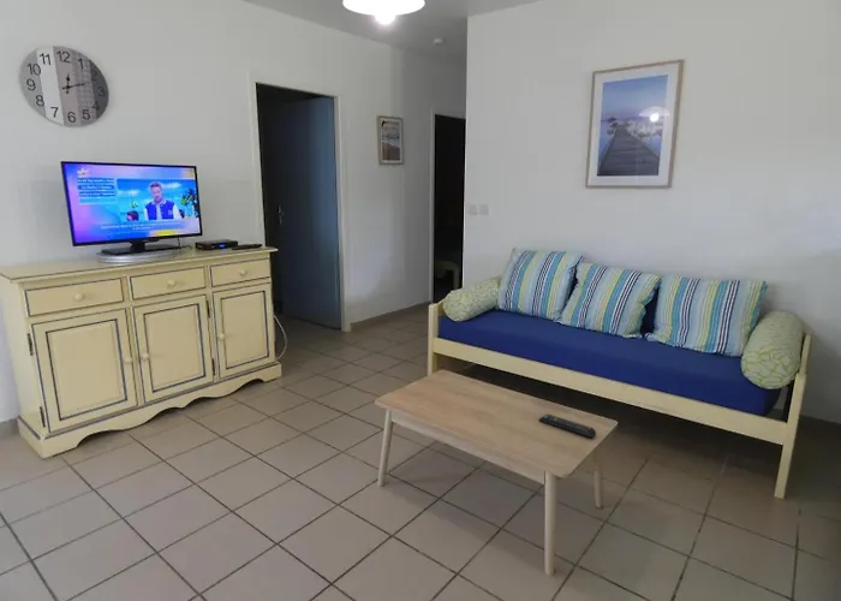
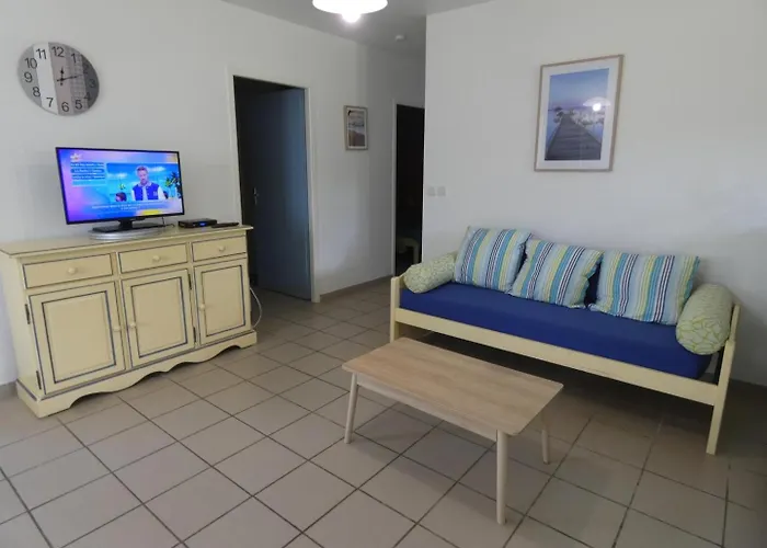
- remote control [537,413,597,439]
